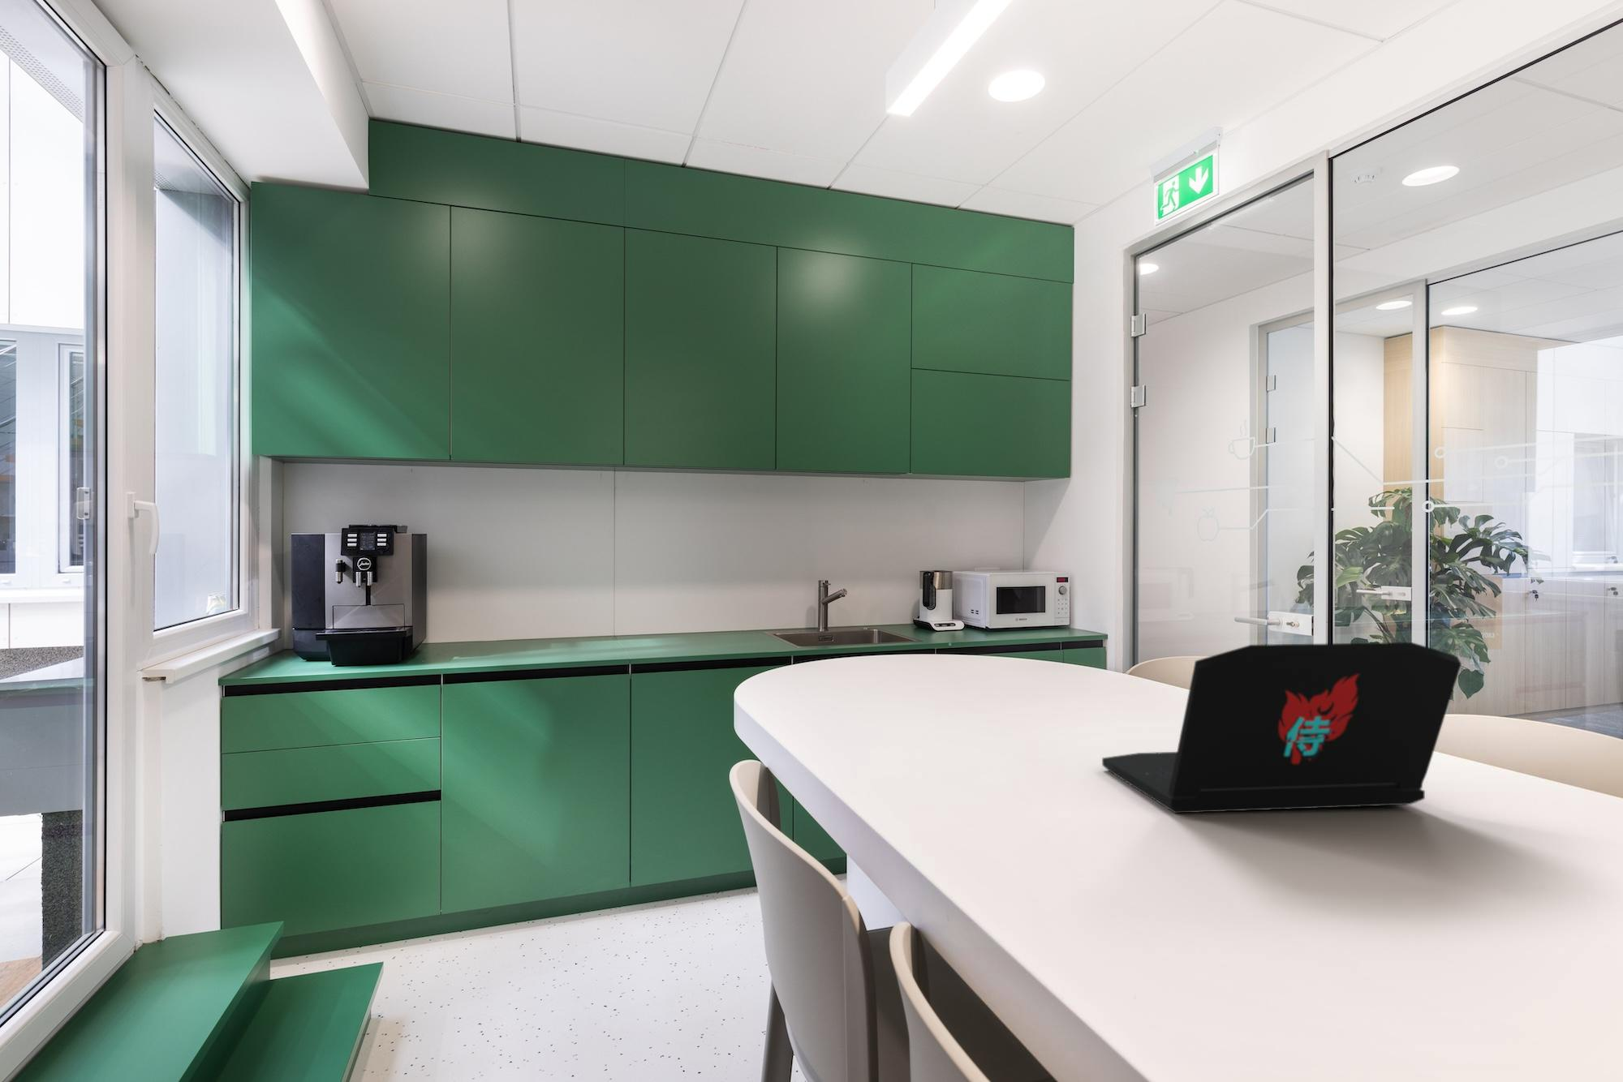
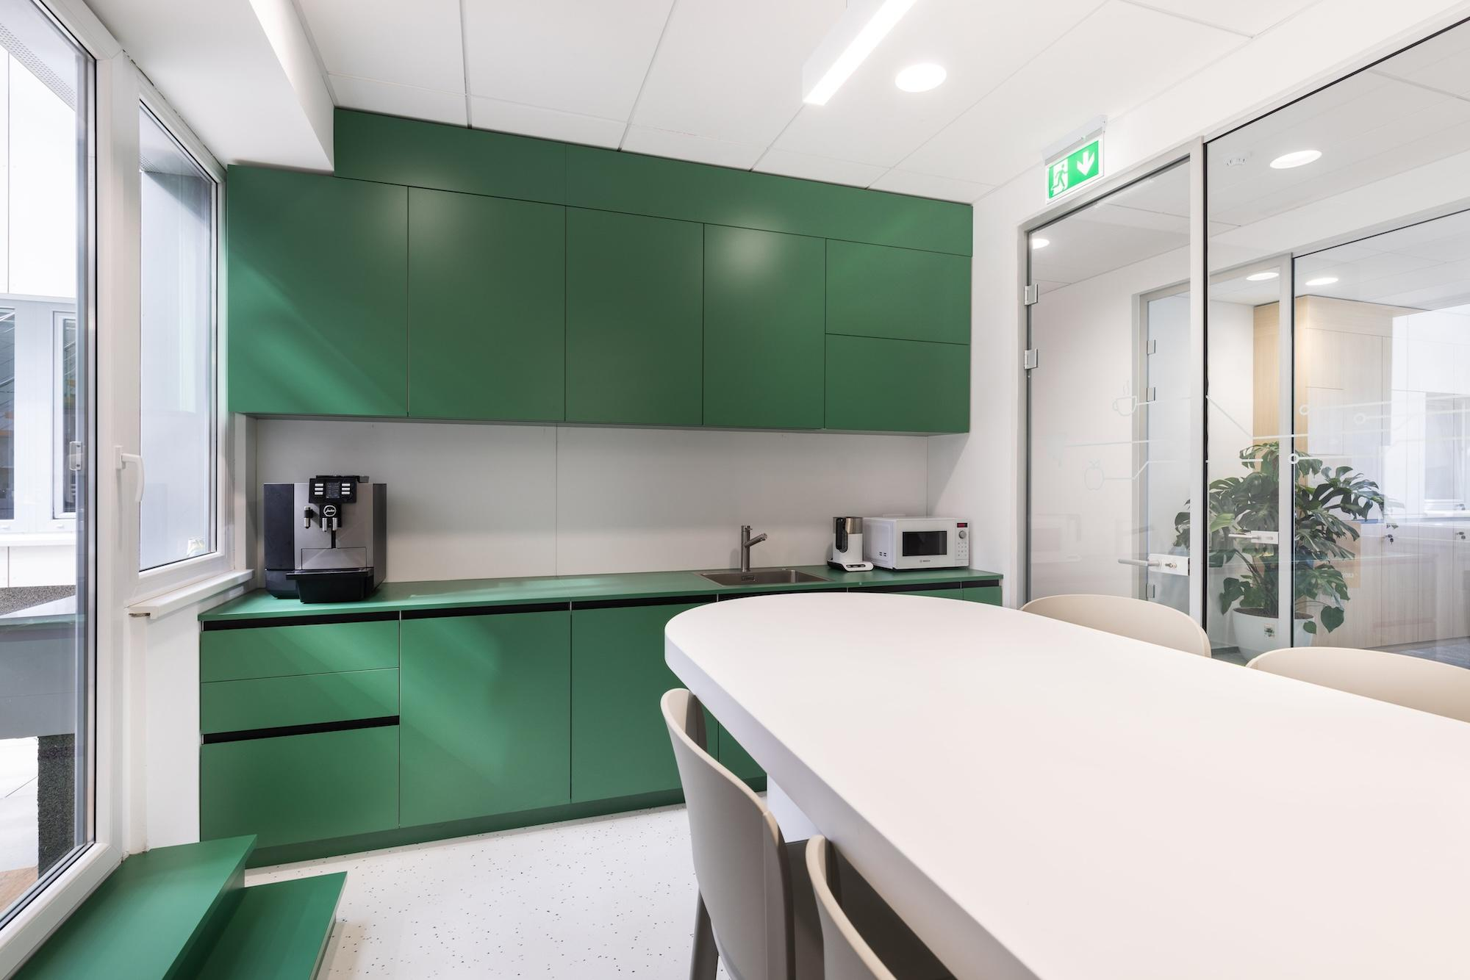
- laptop [1101,641,1462,814]
